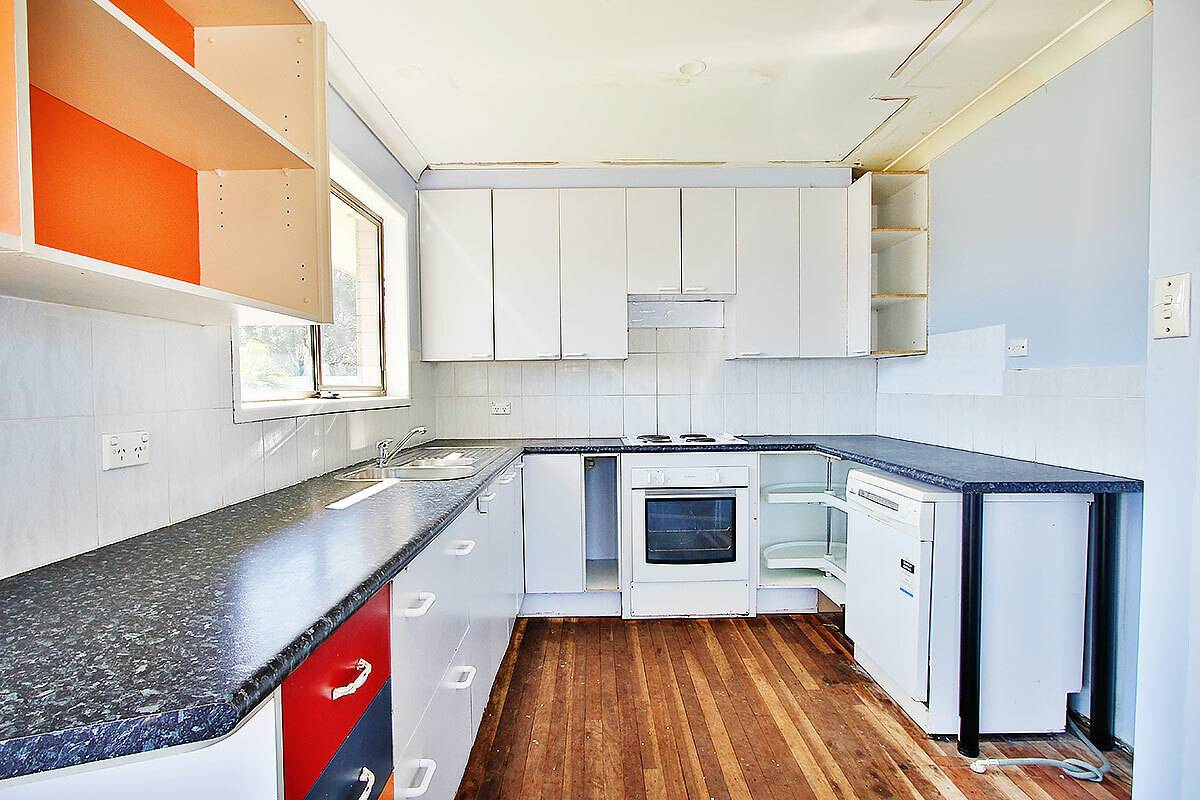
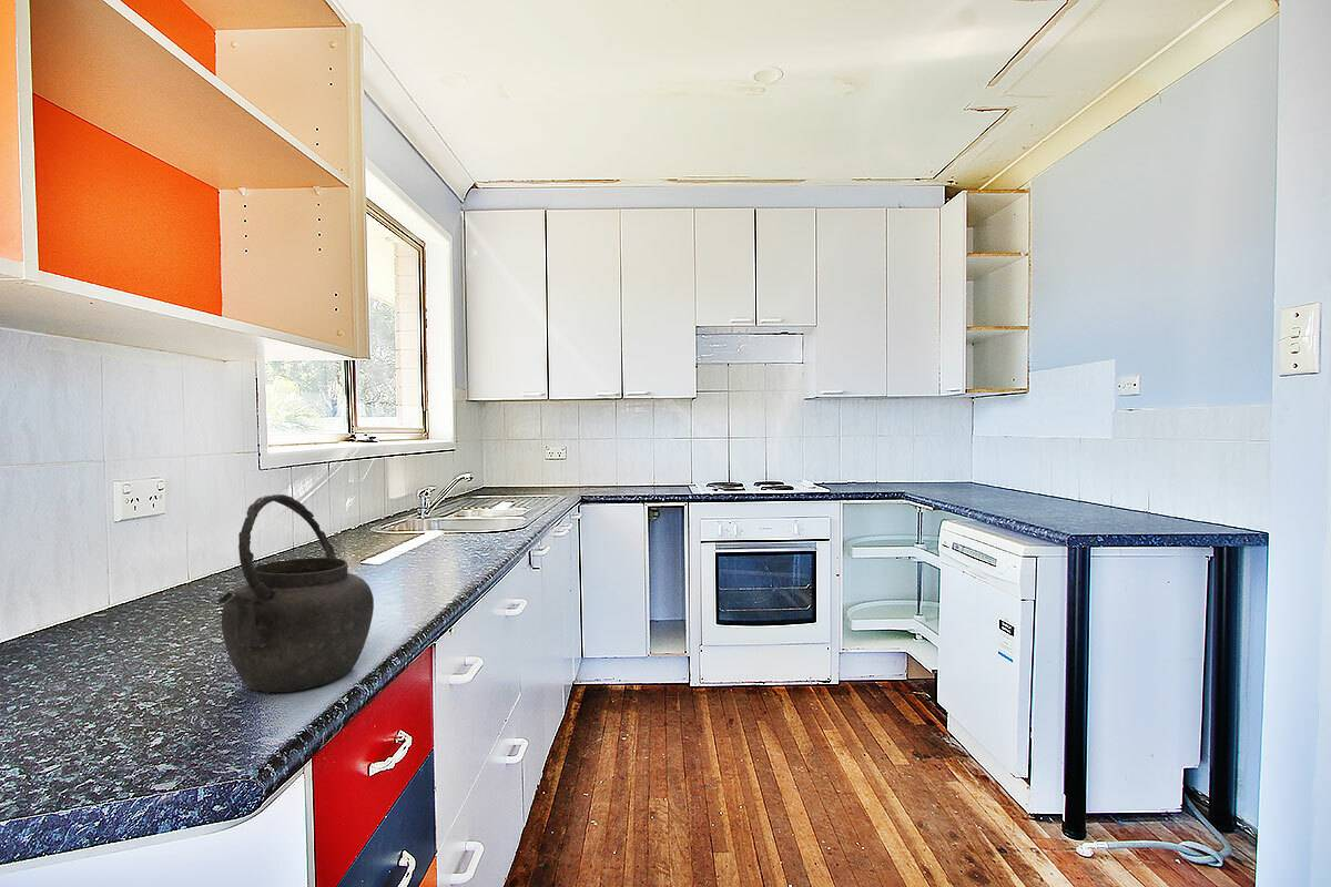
+ kettle [216,493,375,694]
